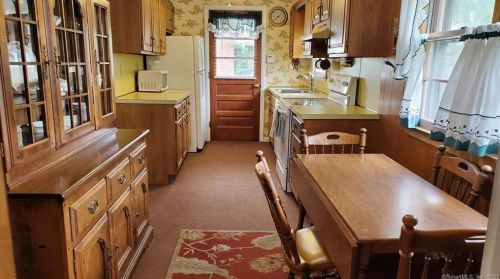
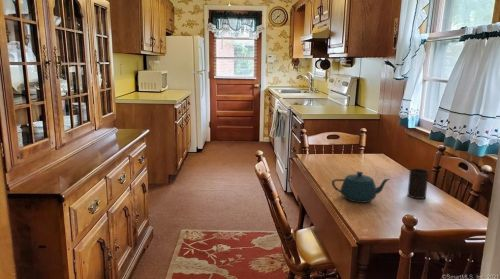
+ teapot [331,170,391,204]
+ cup [406,168,430,200]
